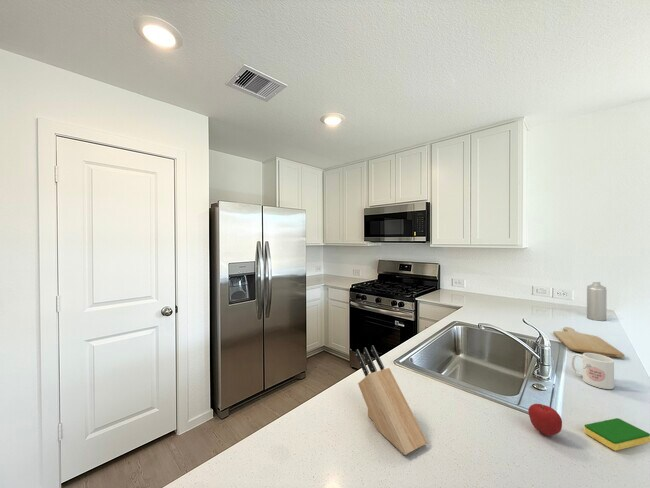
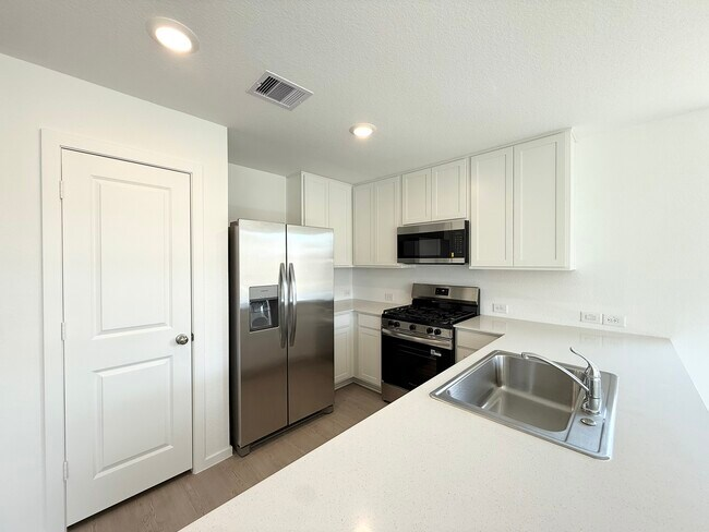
- apple [527,403,563,437]
- chopping board [552,326,625,358]
- spray can [586,281,608,322]
- dish sponge [584,417,650,451]
- mug [570,353,615,390]
- knife block [355,345,429,456]
